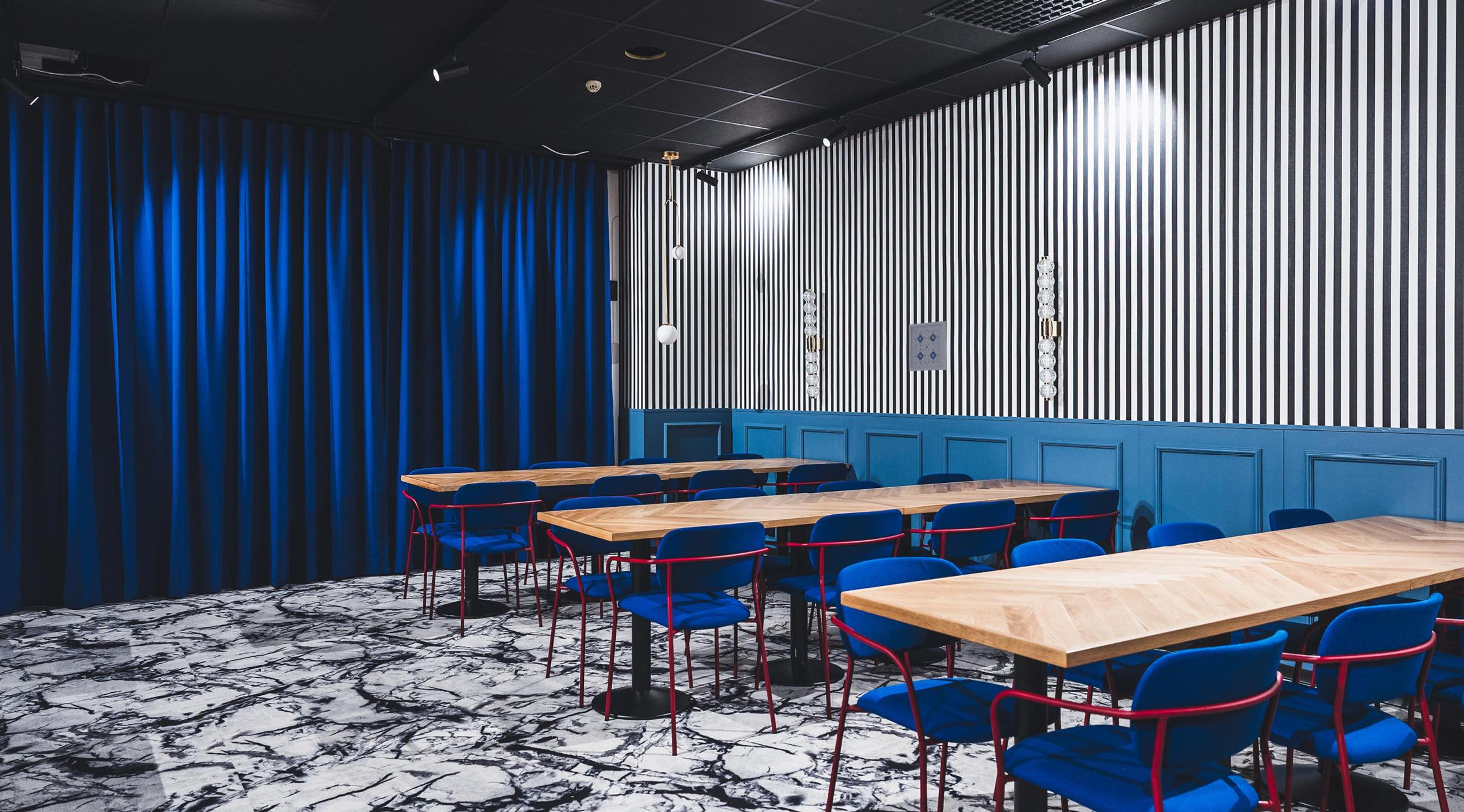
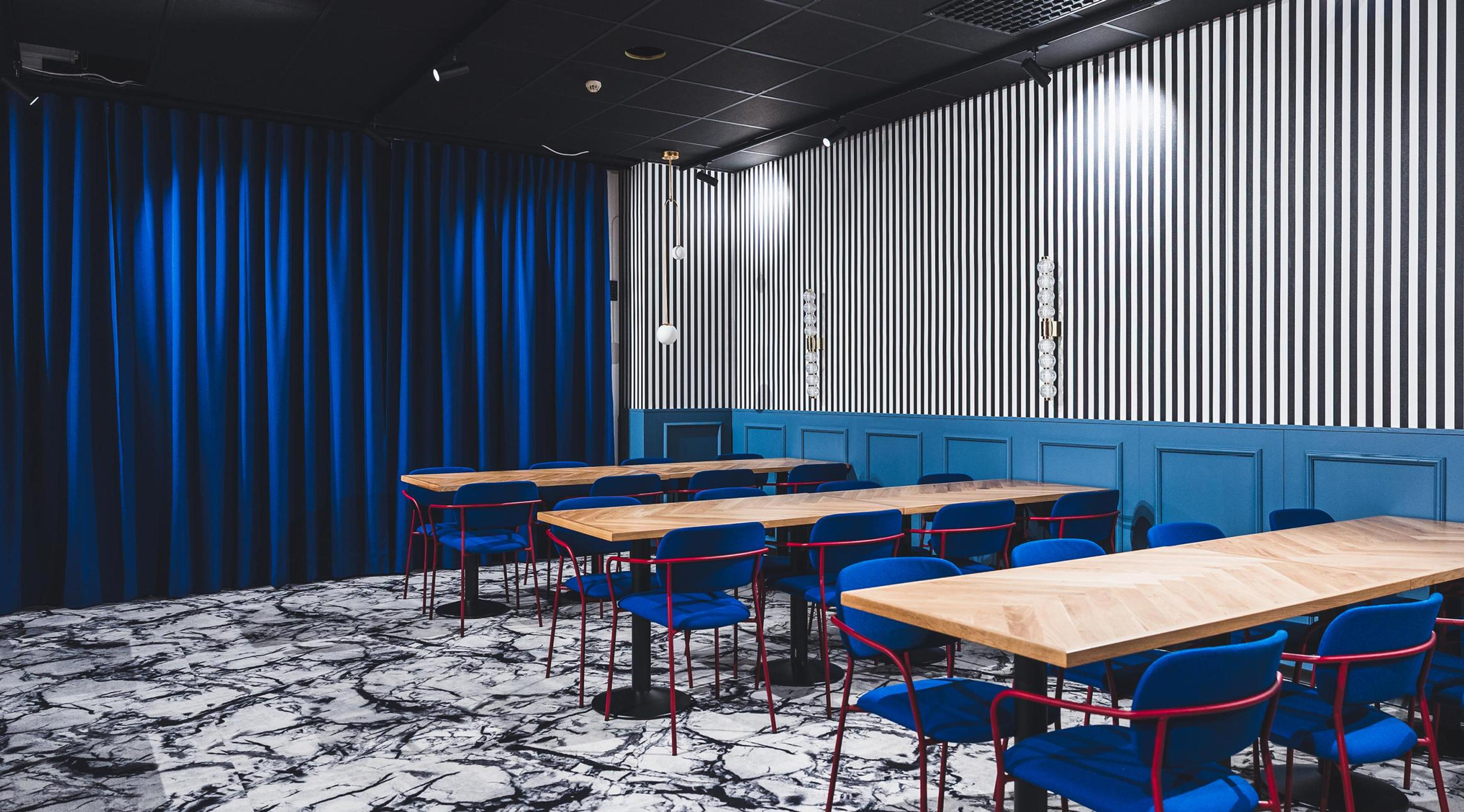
- wall art [909,321,947,372]
